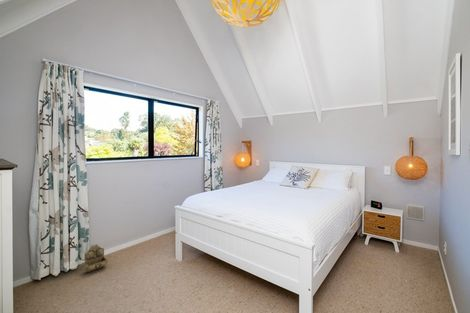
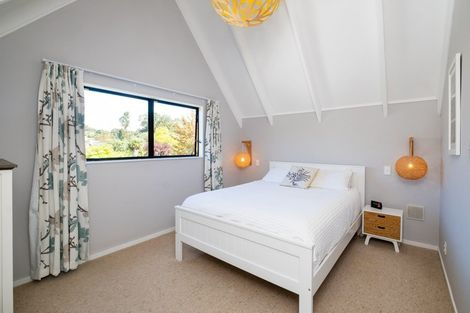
- wall caddy [83,243,109,273]
